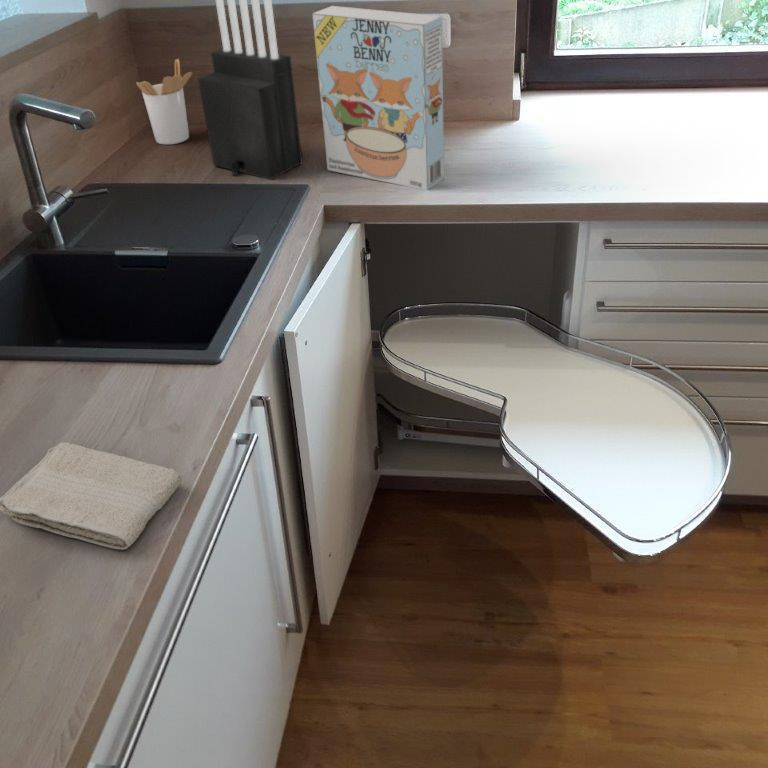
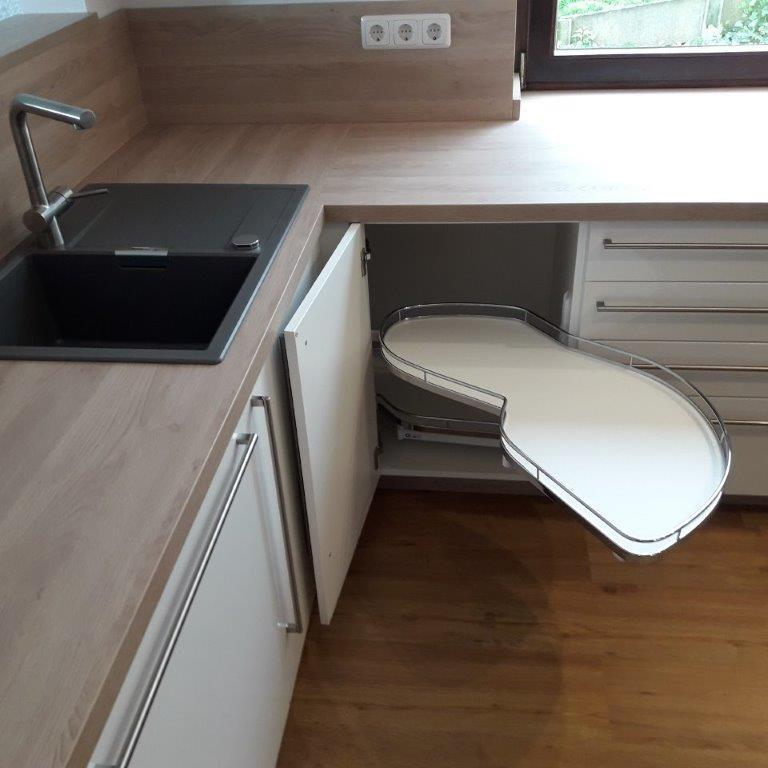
- knife block [197,0,304,181]
- utensil holder [135,58,193,145]
- washcloth [0,441,183,551]
- cereal box [311,5,445,191]
